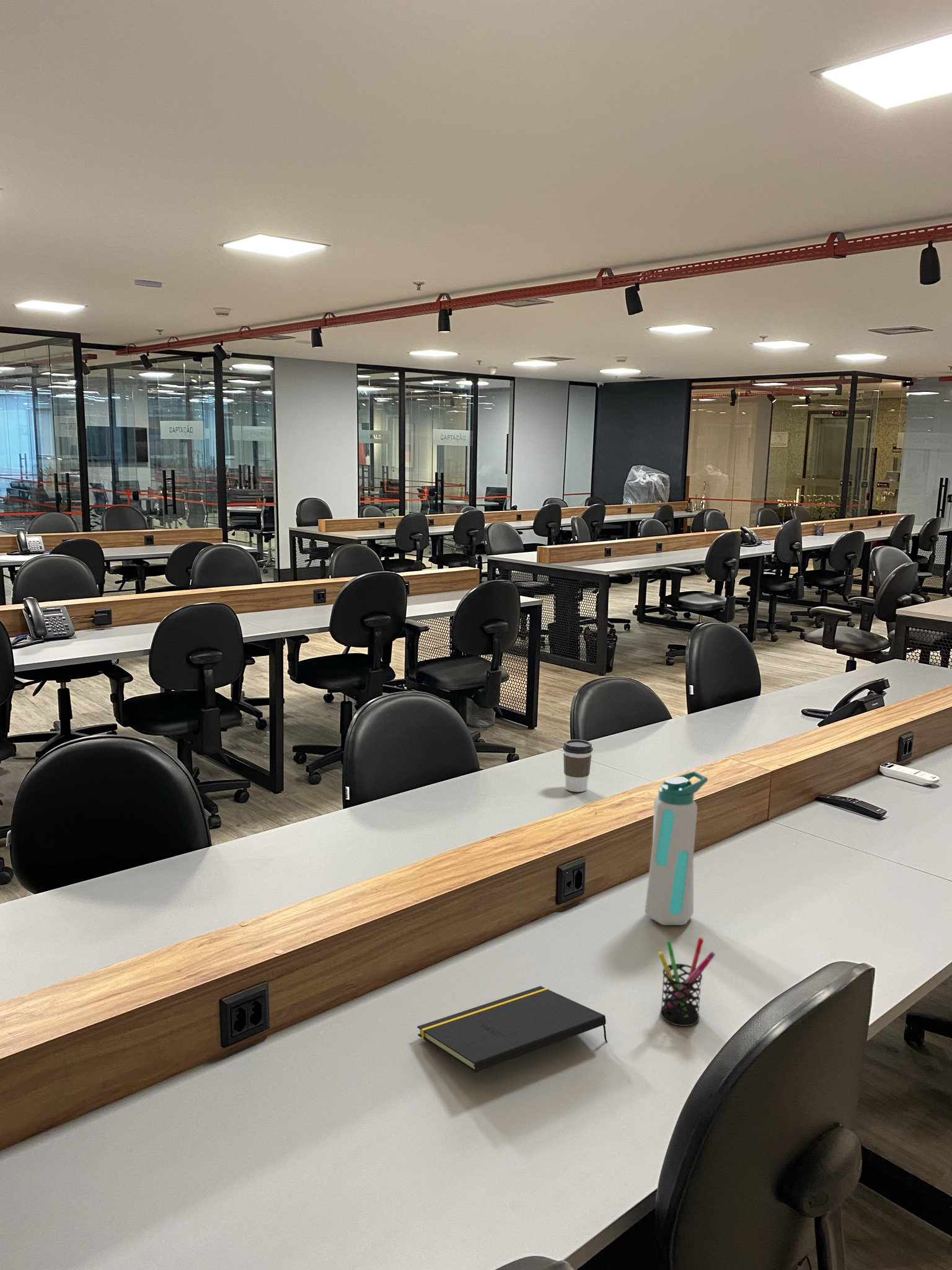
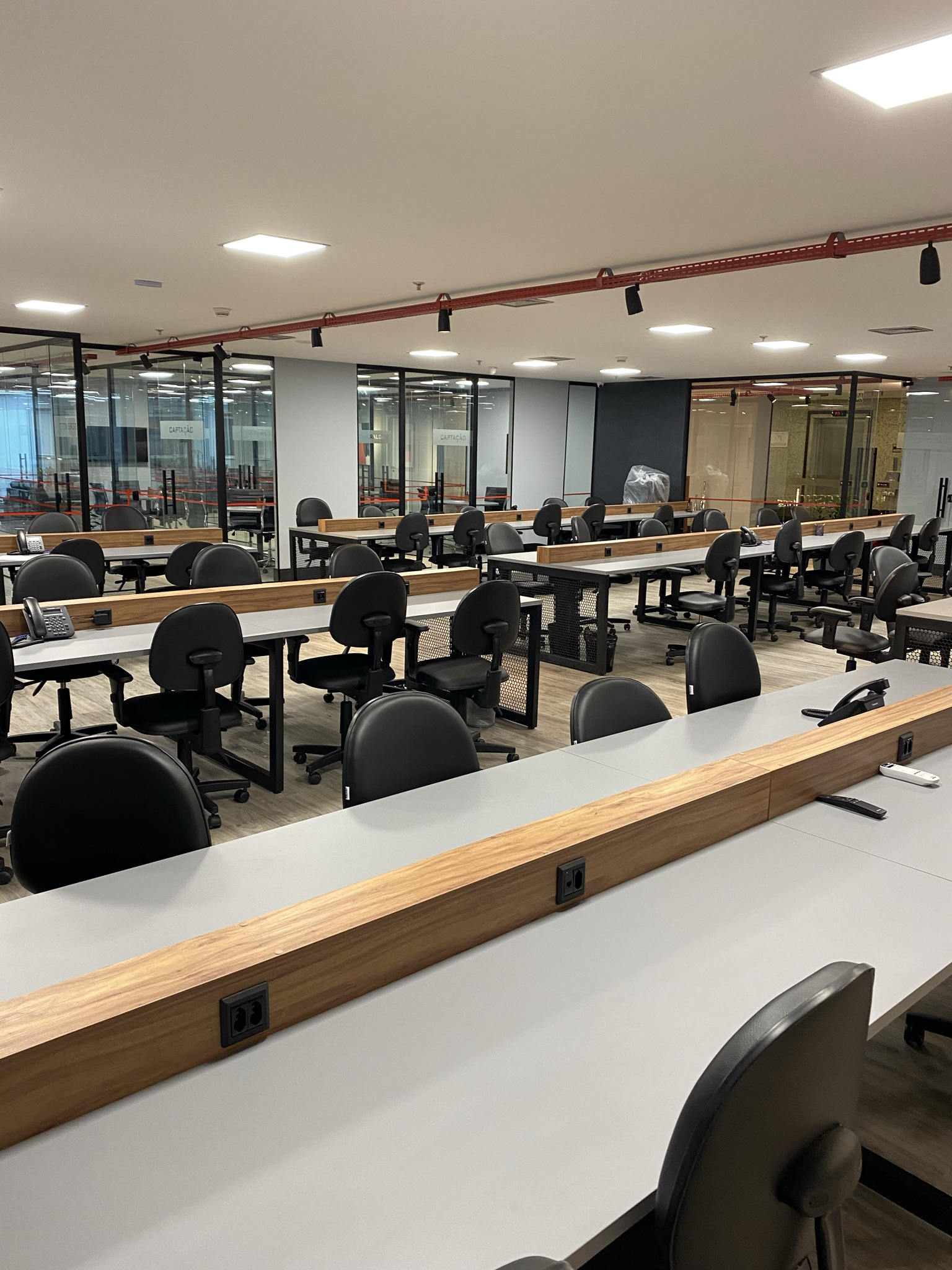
- pen holder [657,937,716,1027]
- water bottle [644,770,708,926]
- coffee cup [562,739,593,793]
- notepad [417,985,608,1073]
